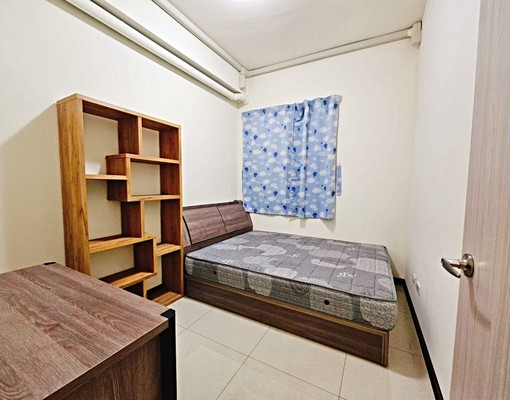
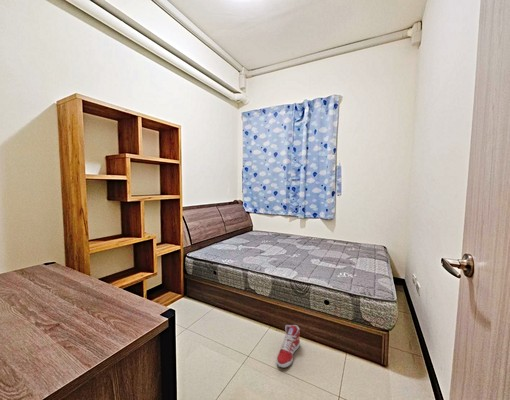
+ sneaker [276,324,301,369]
